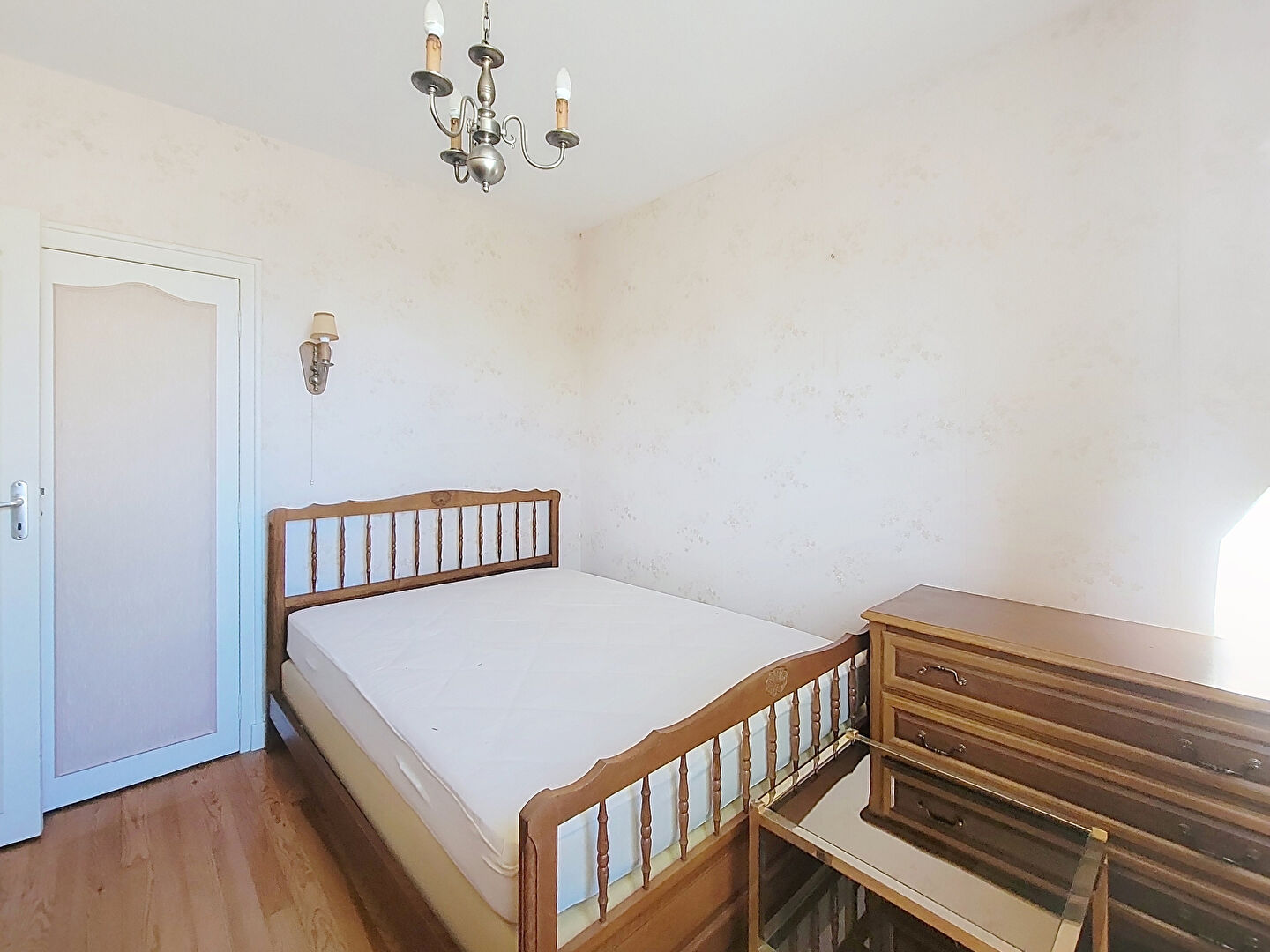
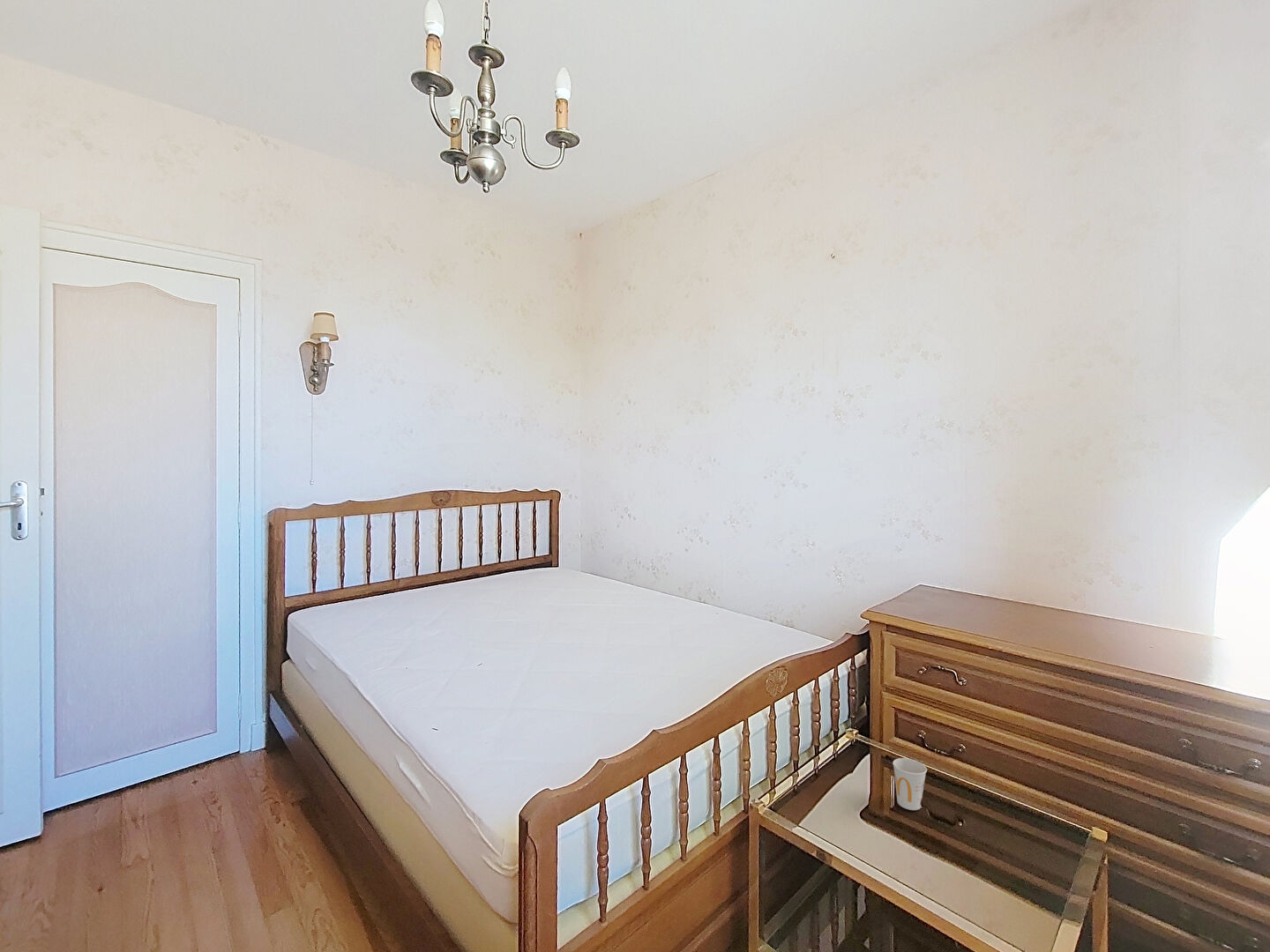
+ cup [892,757,928,811]
